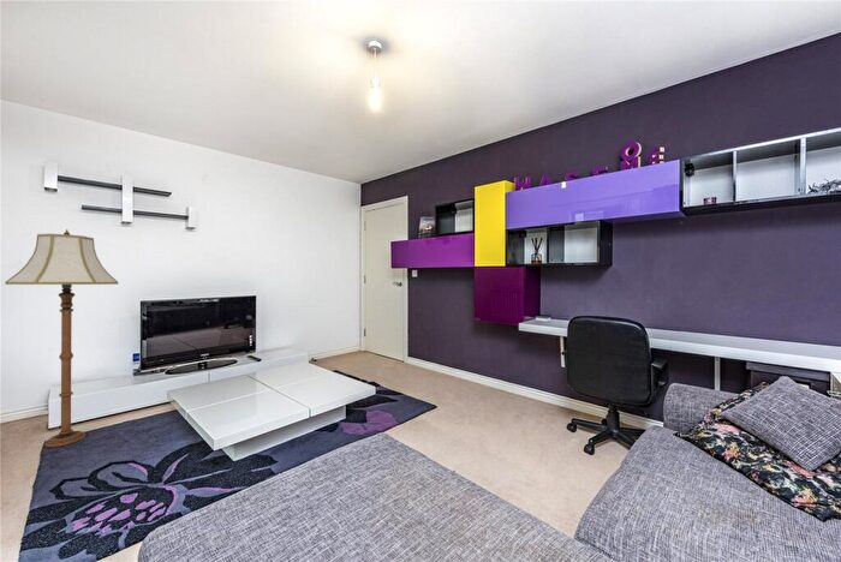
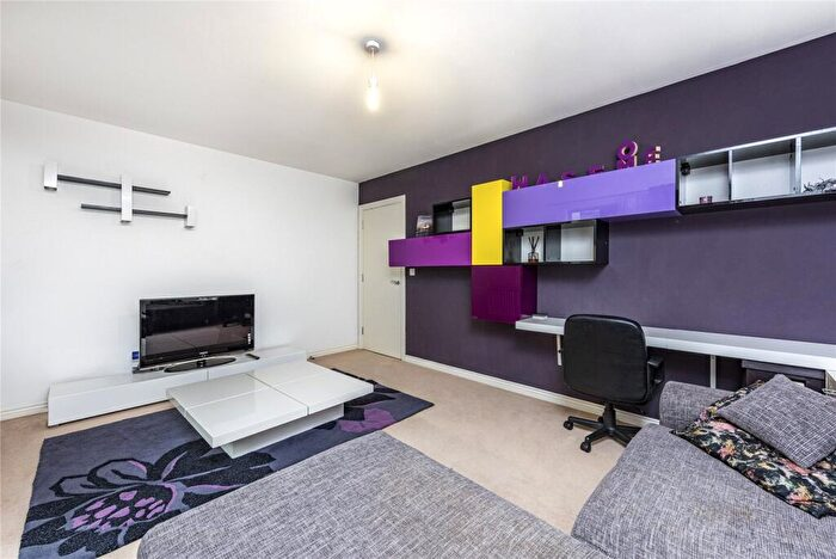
- floor lamp [4,228,119,448]
